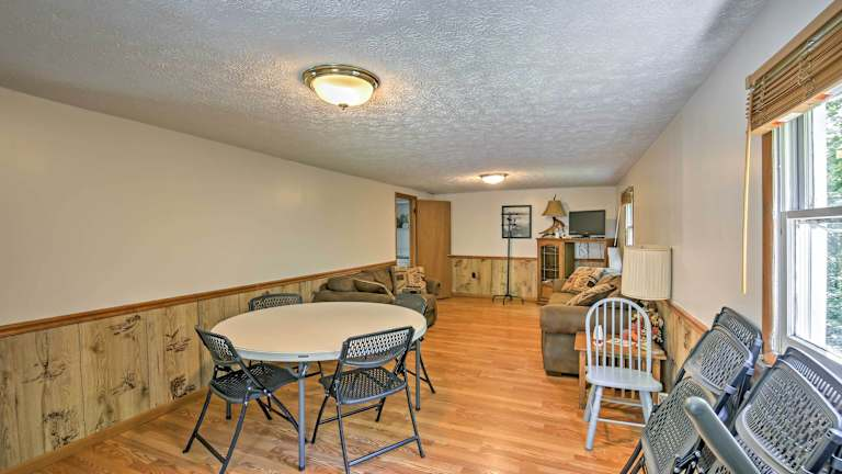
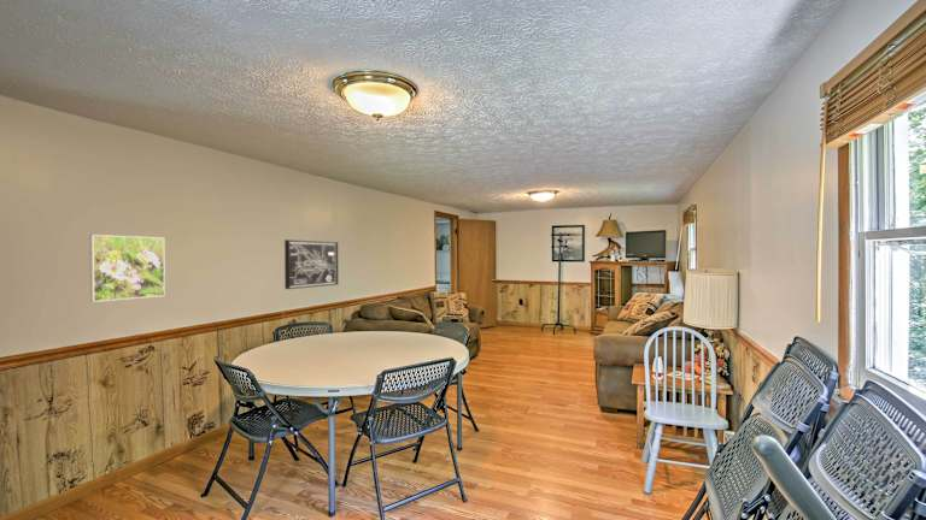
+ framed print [89,234,166,303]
+ wall art [283,238,339,290]
